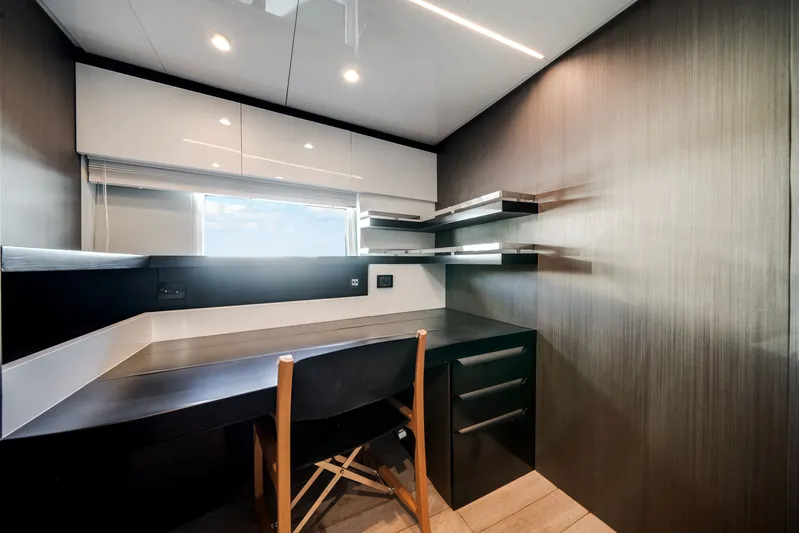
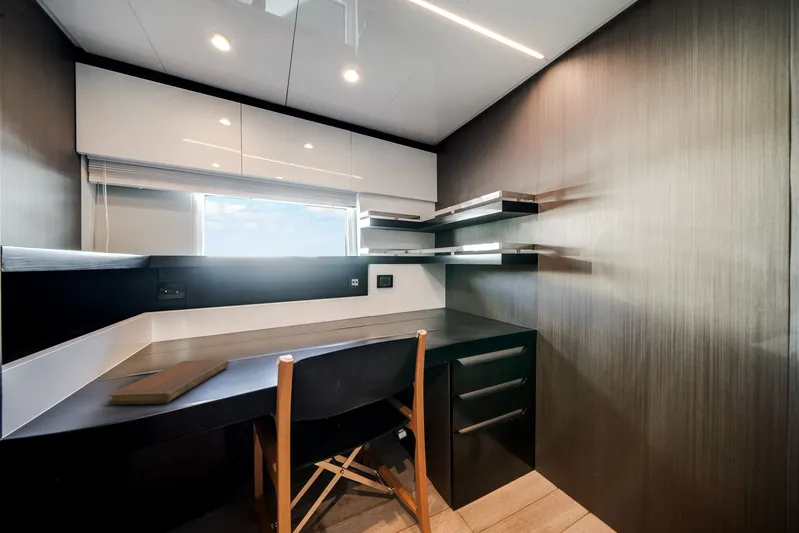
+ notebook [107,359,230,405]
